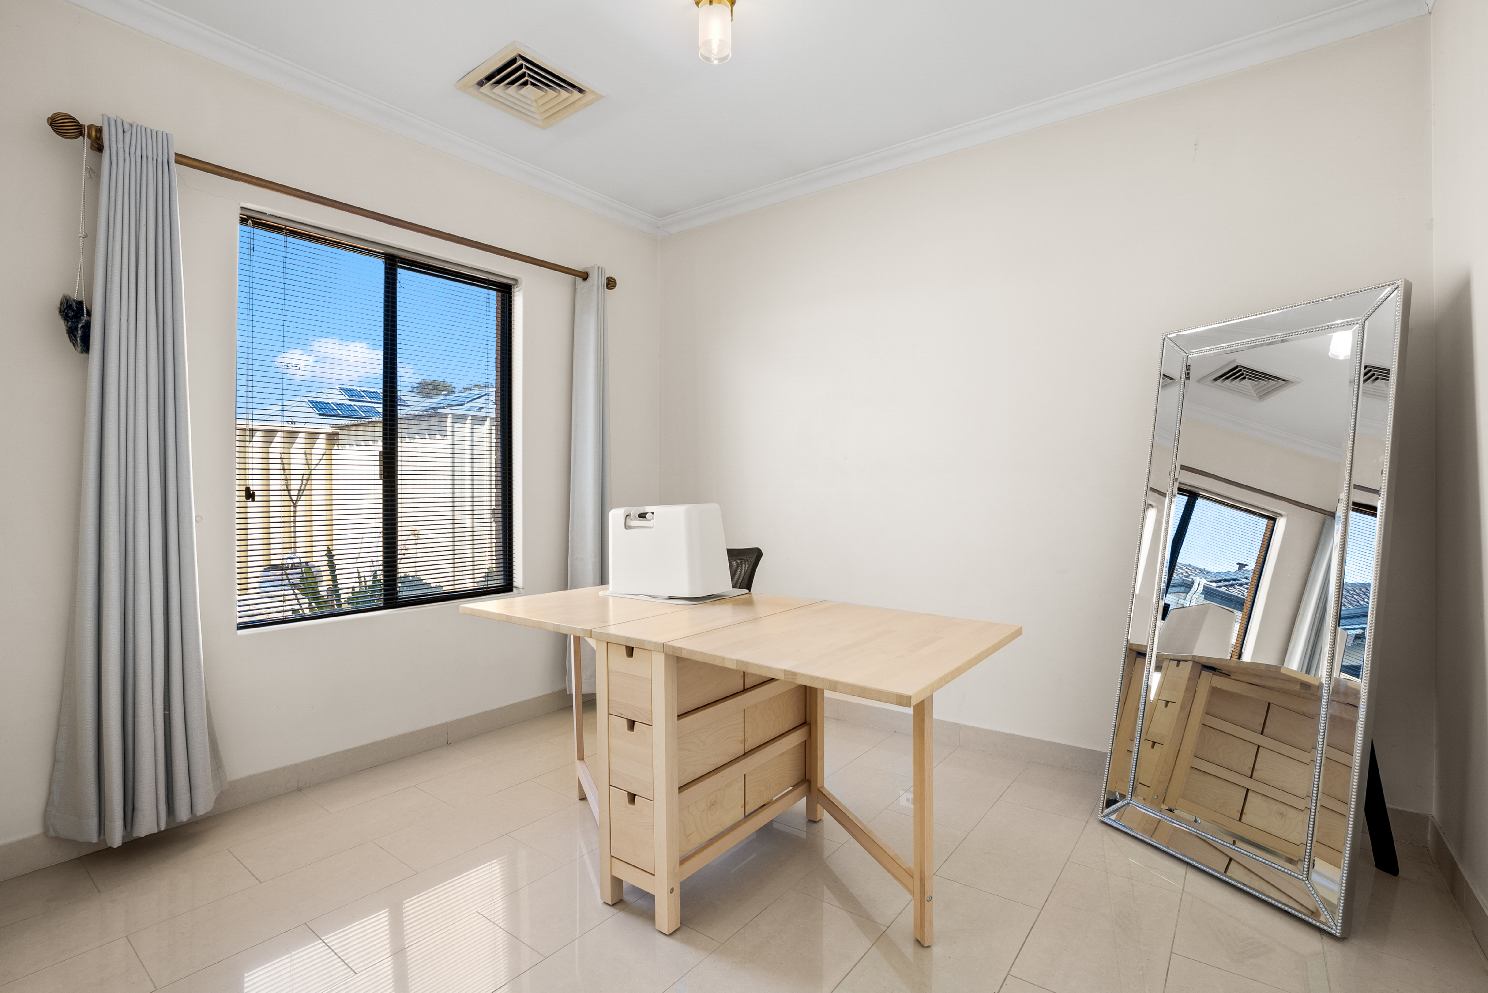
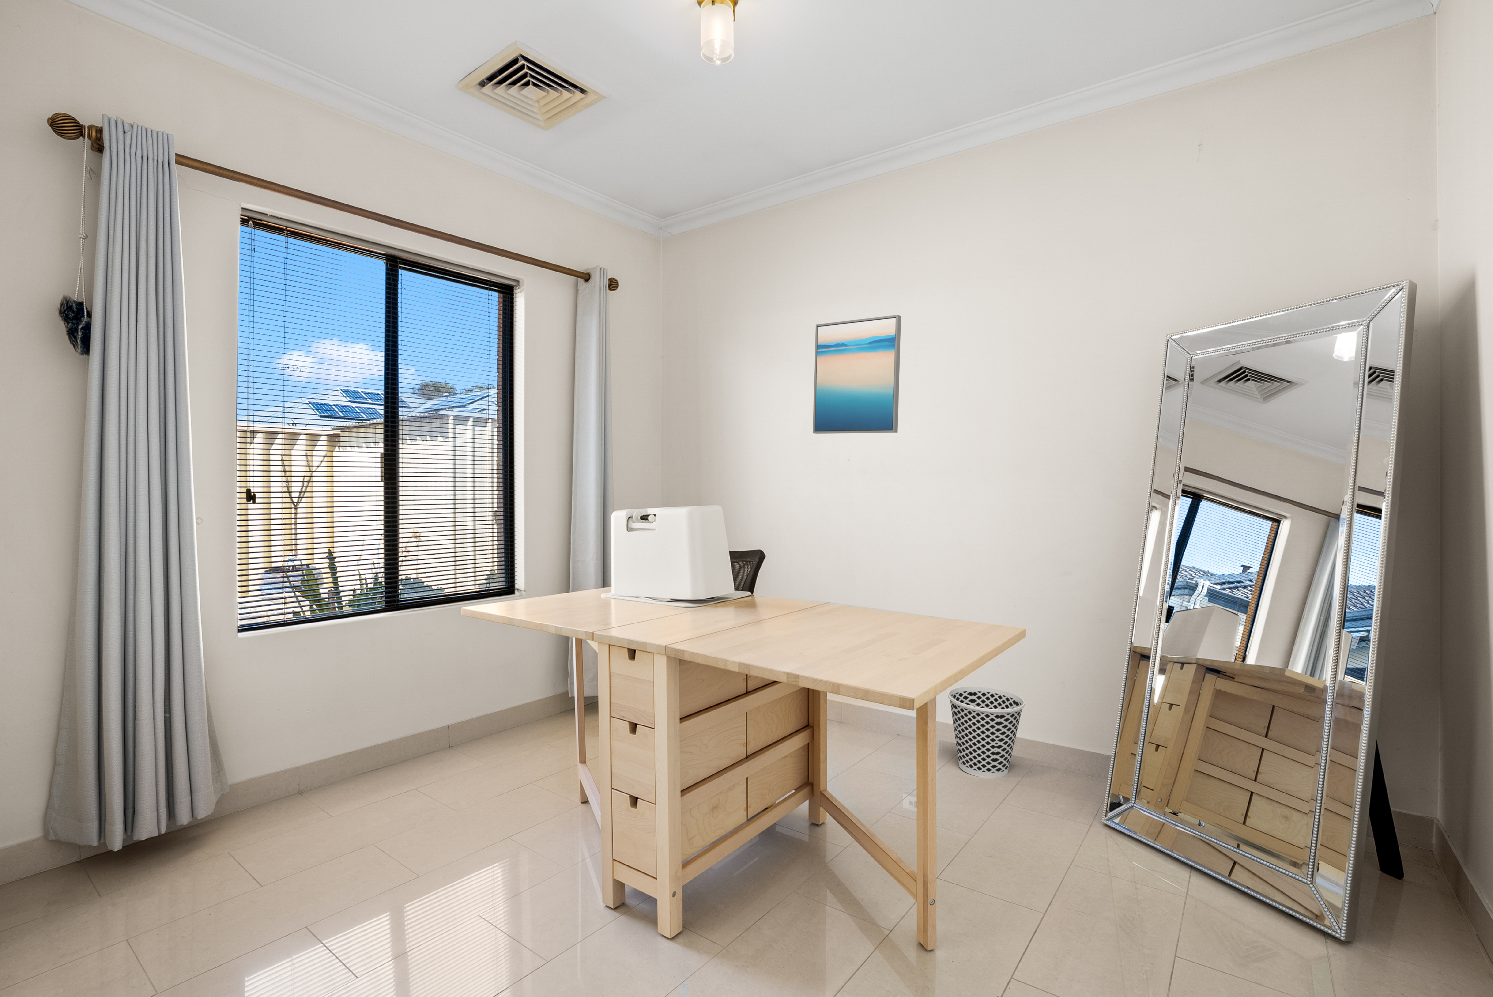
+ wastebasket [948,687,1025,778]
+ wall art [812,315,901,434]
